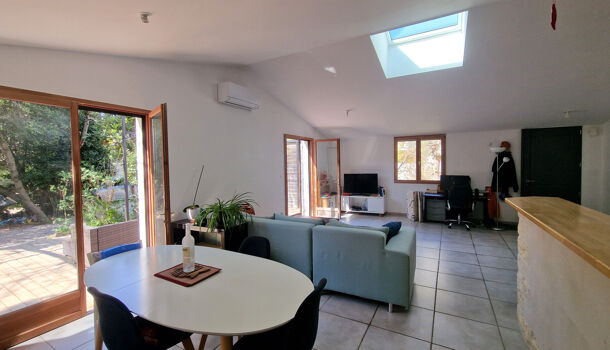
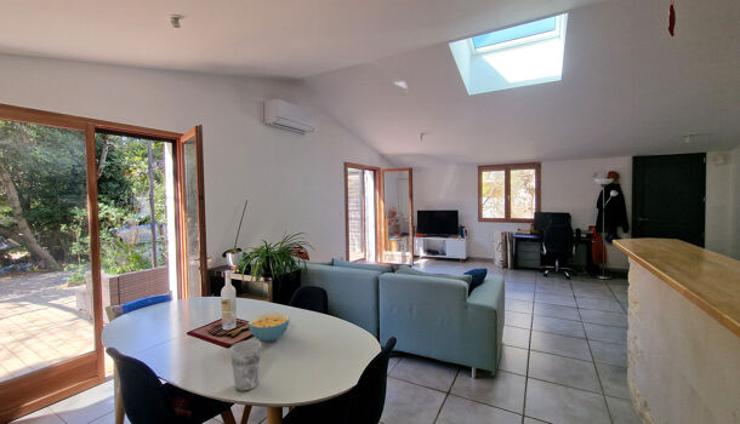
+ cup [229,339,262,393]
+ cereal bowl [247,313,291,343]
